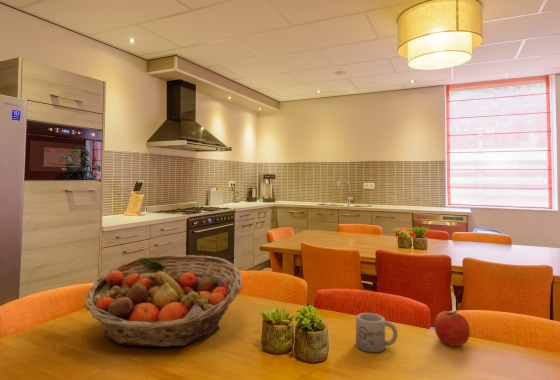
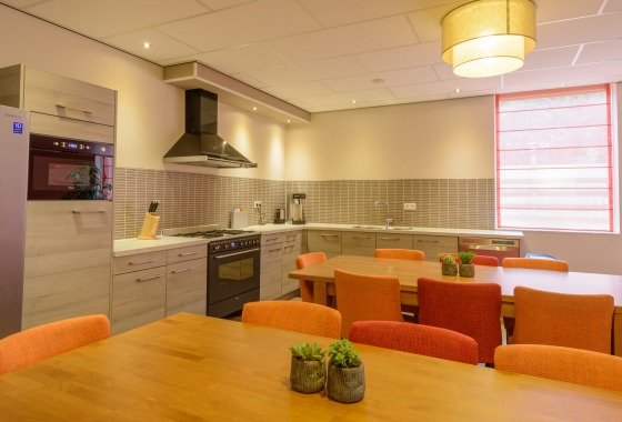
- mug [355,312,399,353]
- apple [434,310,471,347]
- fruit basket [83,254,243,348]
